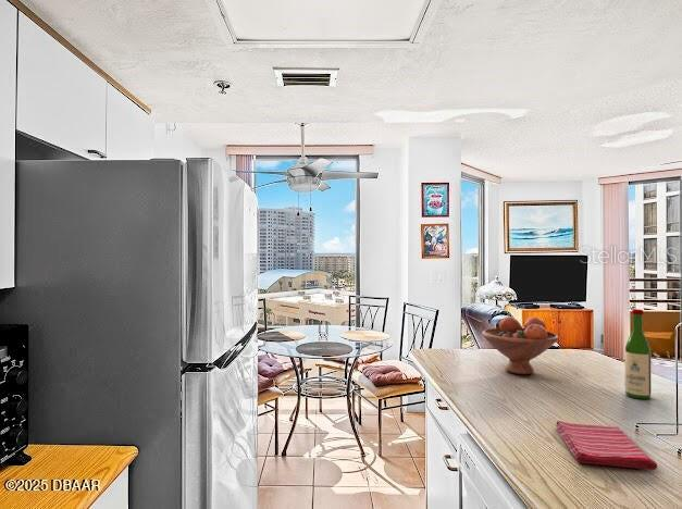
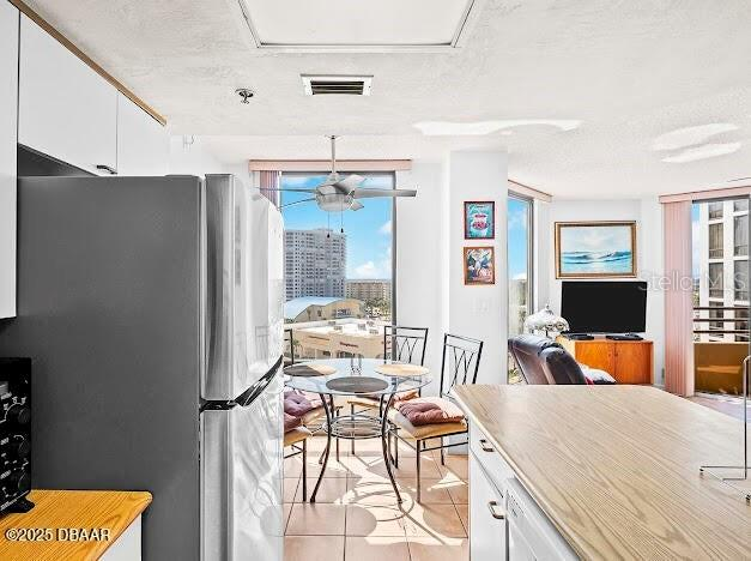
- wine bottle [624,308,653,400]
- dish towel [555,420,658,471]
- fruit bowl [481,315,560,375]
